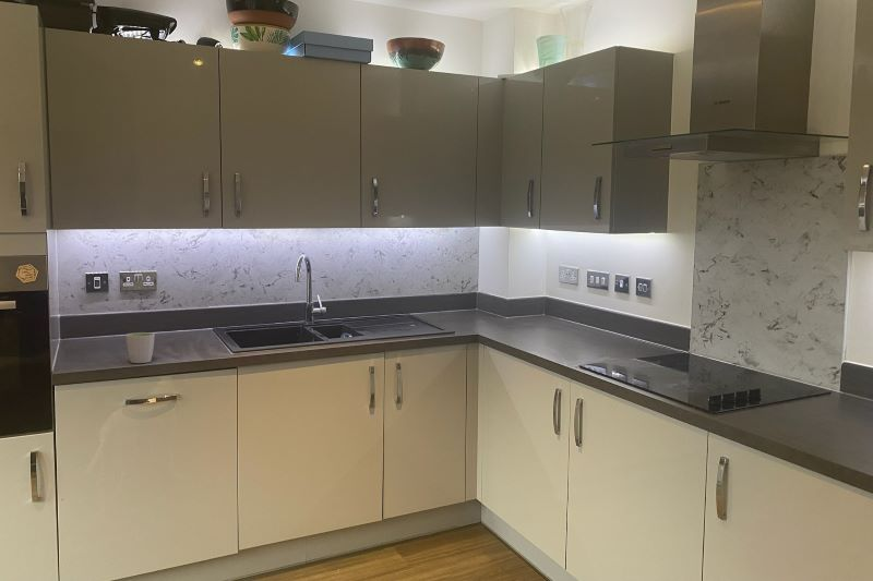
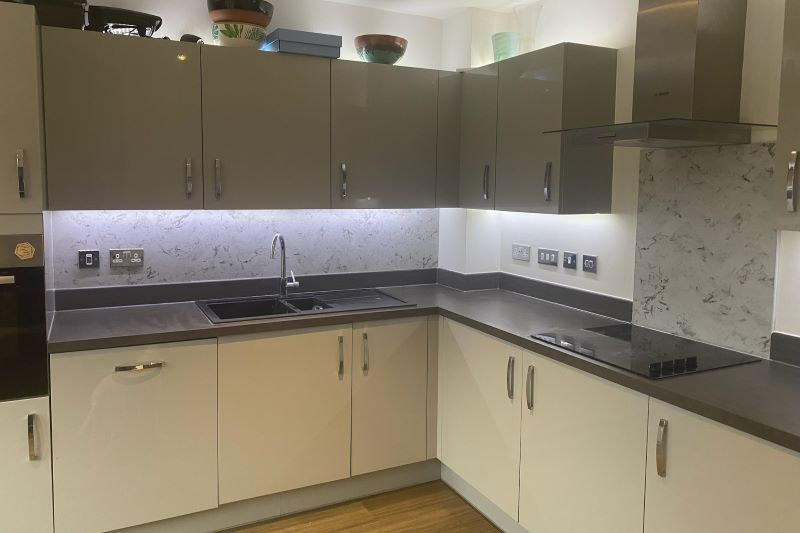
- mug [125,331,156,364]
